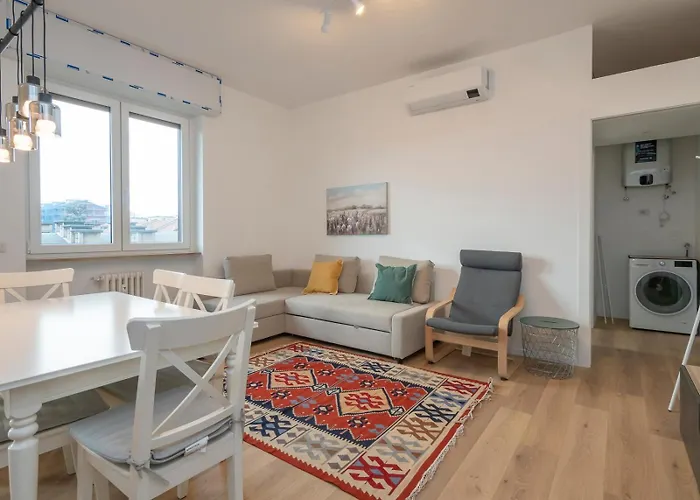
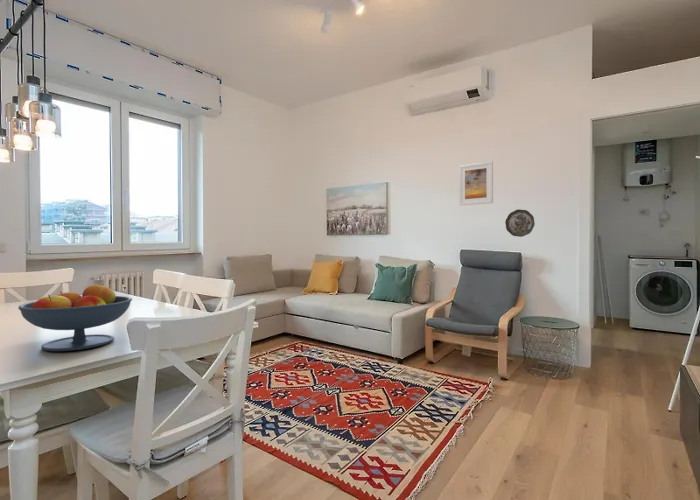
+ fruit bowl [17,283,133,352]
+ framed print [458,160,494,207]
+ decorative plate [504,208,536,238]
